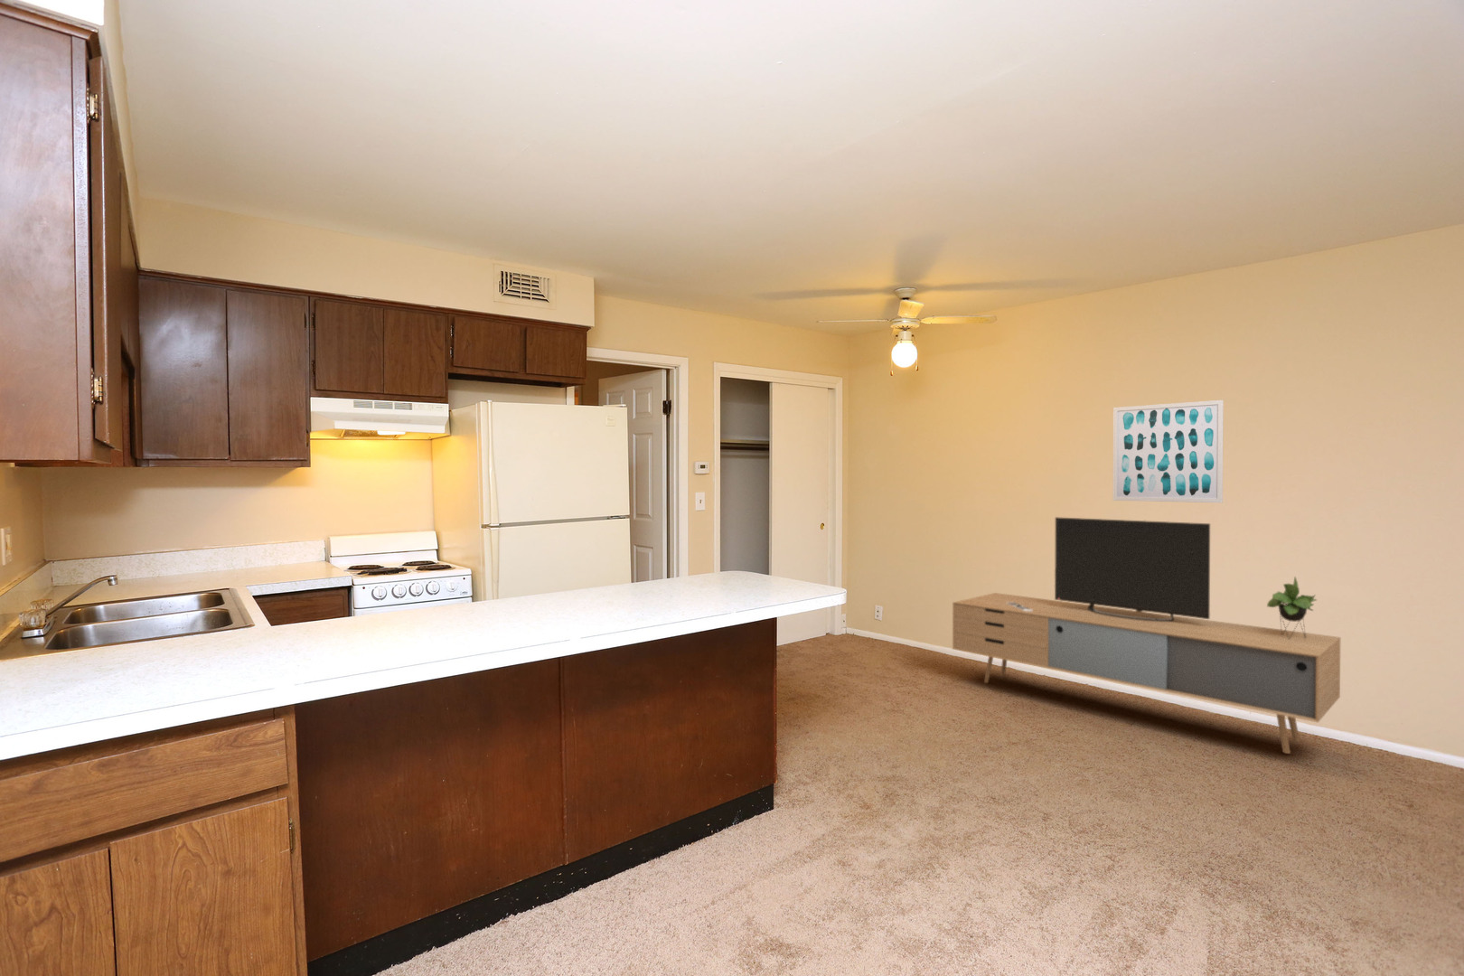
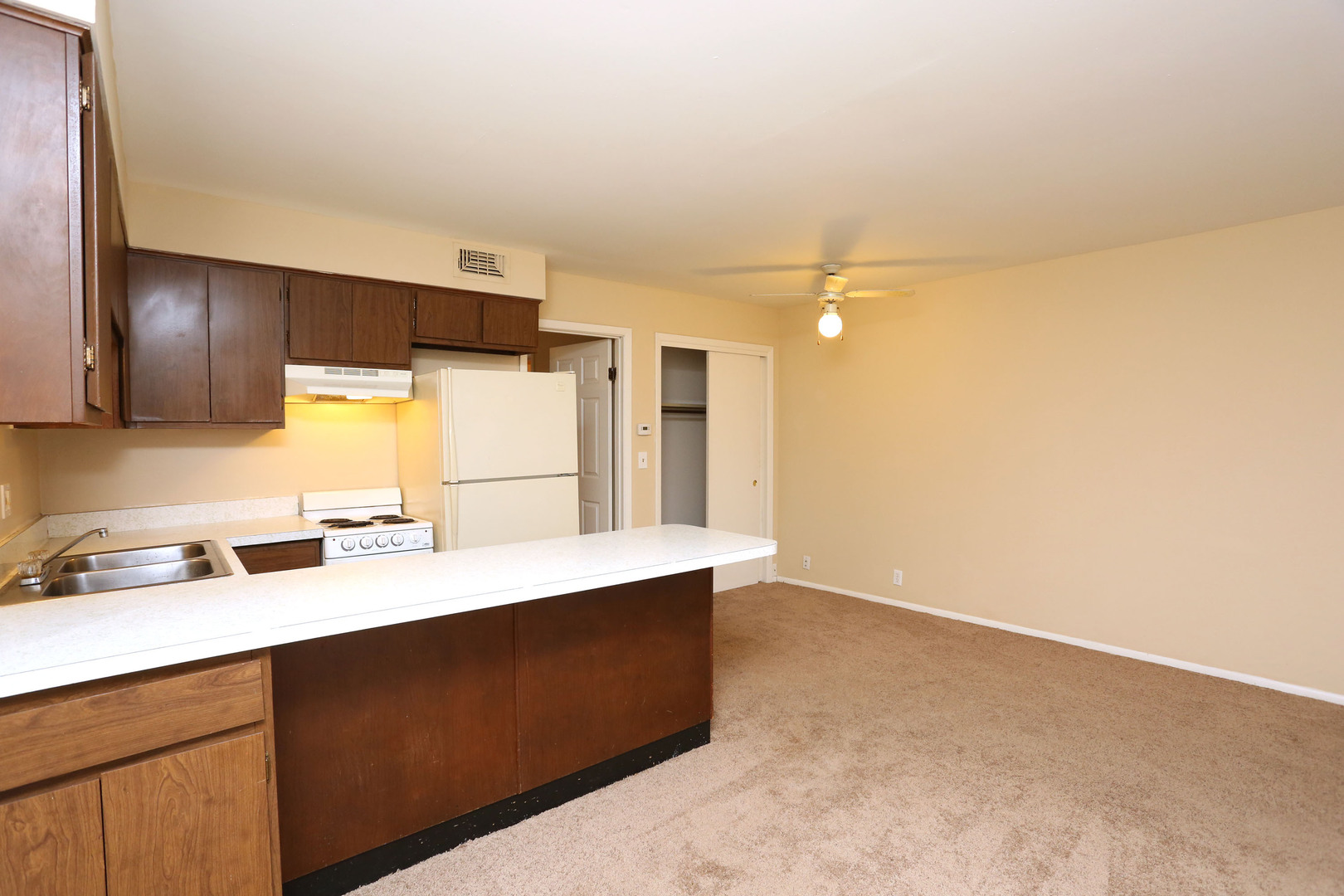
- wall art [1112,400,1224,503]
- media console [952,516,1341,755]
